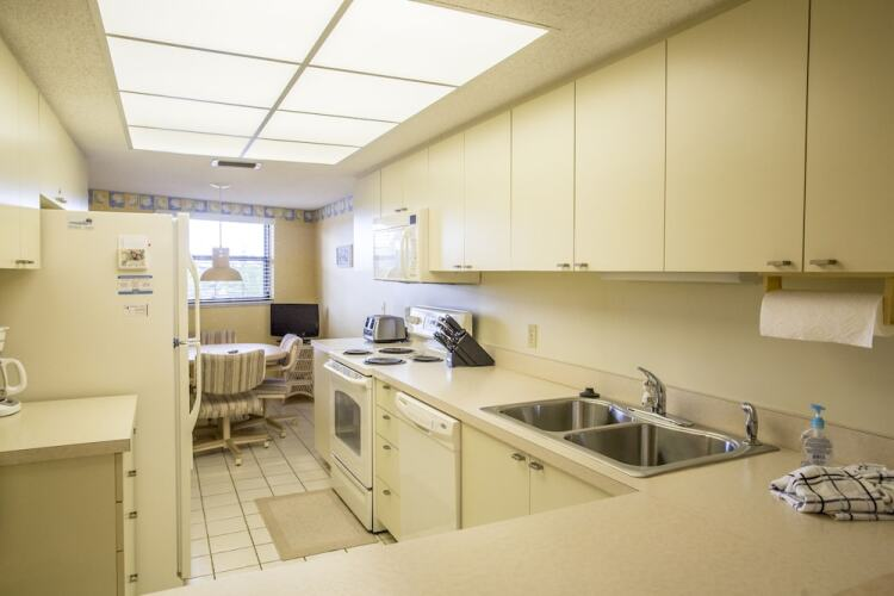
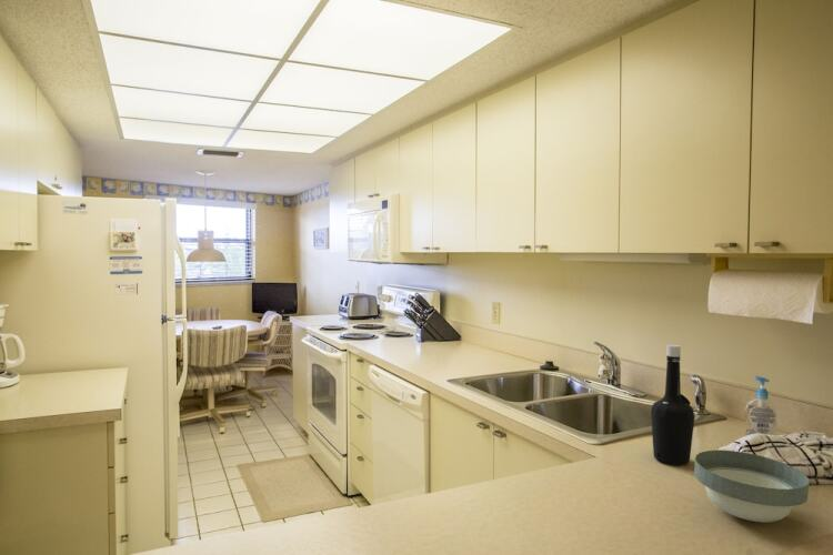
+ bowl [693,450,810,523]
+ bottle [650,344,695,466]
